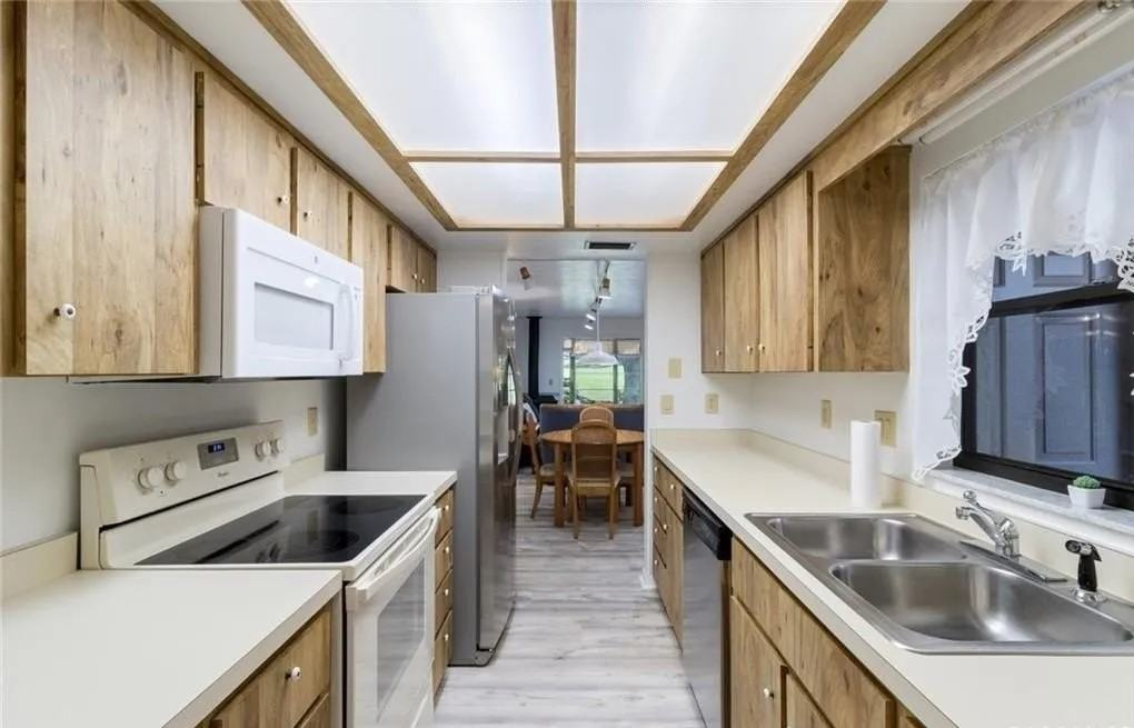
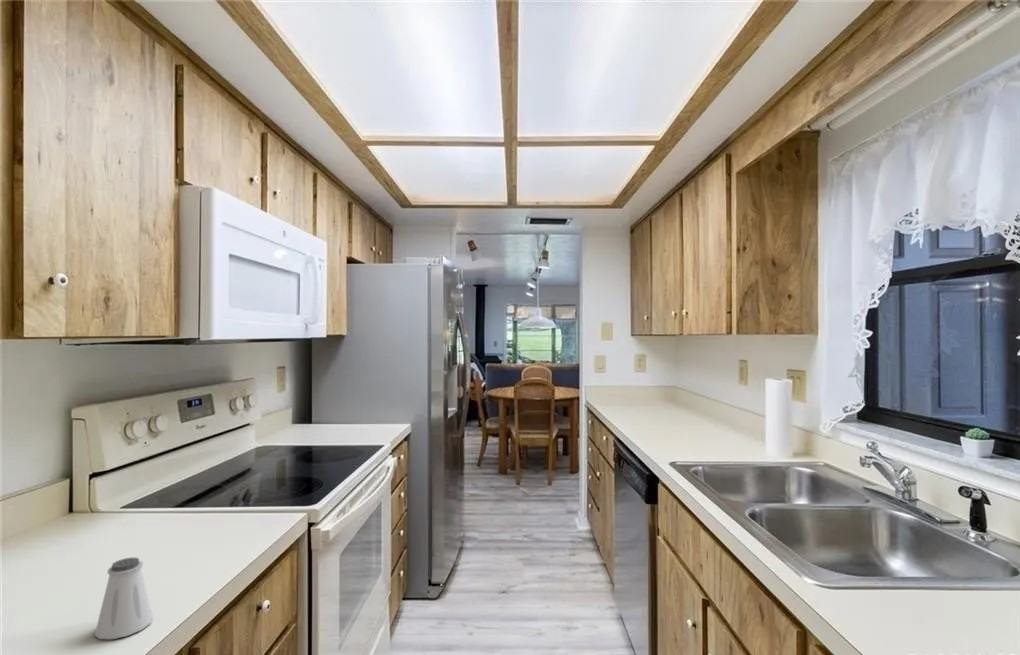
+ saltshaker [94,556,154,640]
